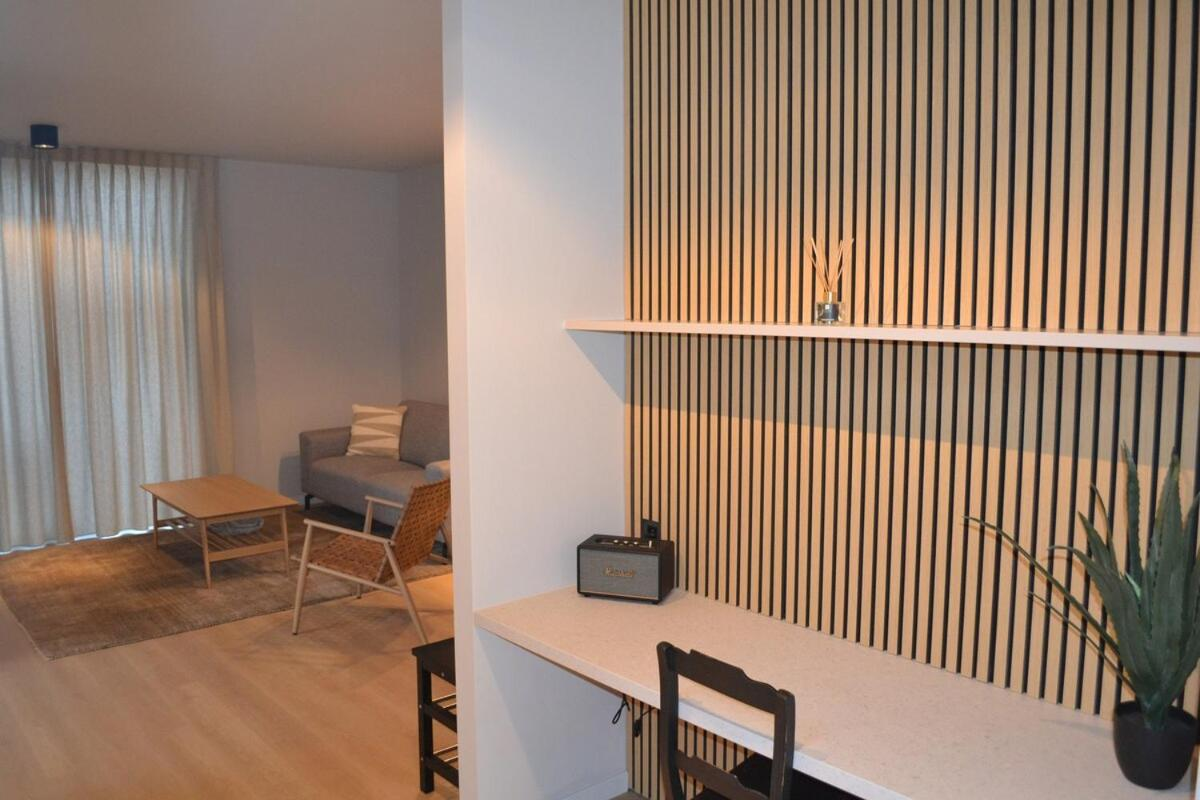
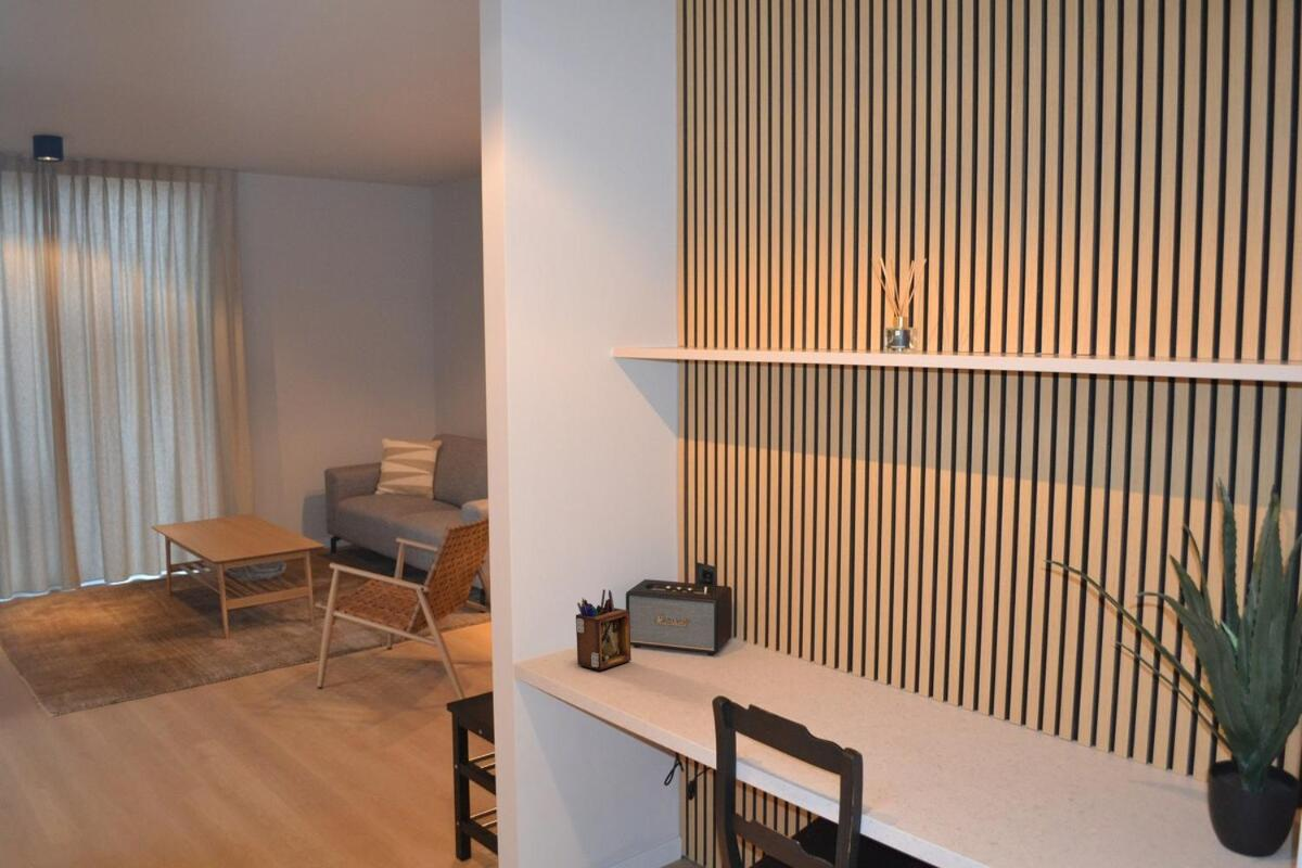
+ desk organizer [575,588,633,672]
